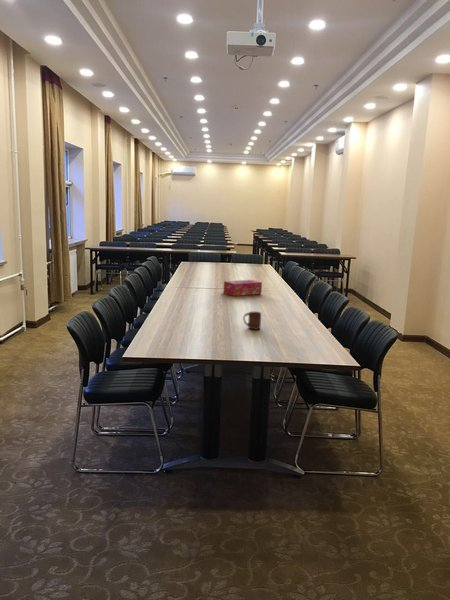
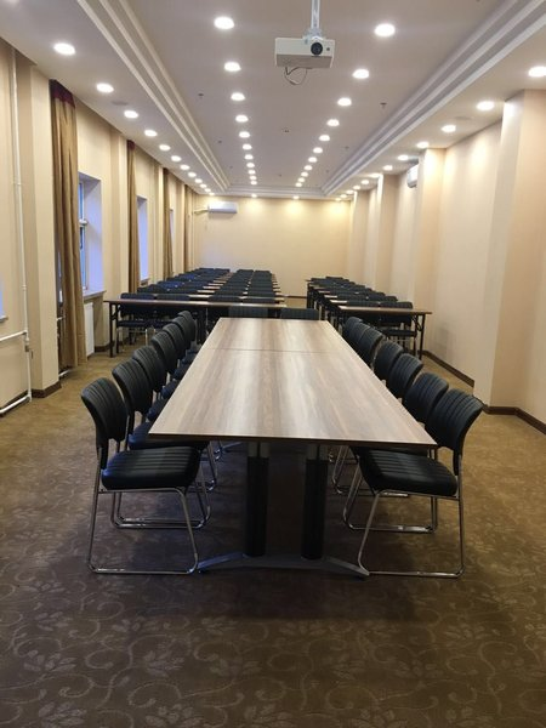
- cup [242,311,262,331]
- tissue box [223,279,263,297]
